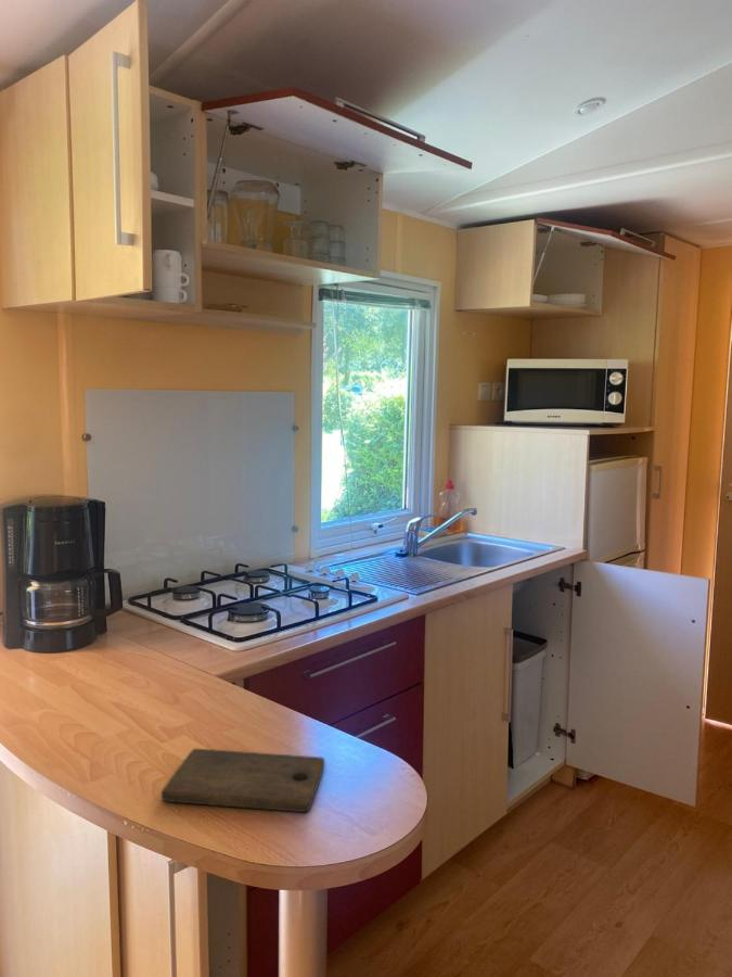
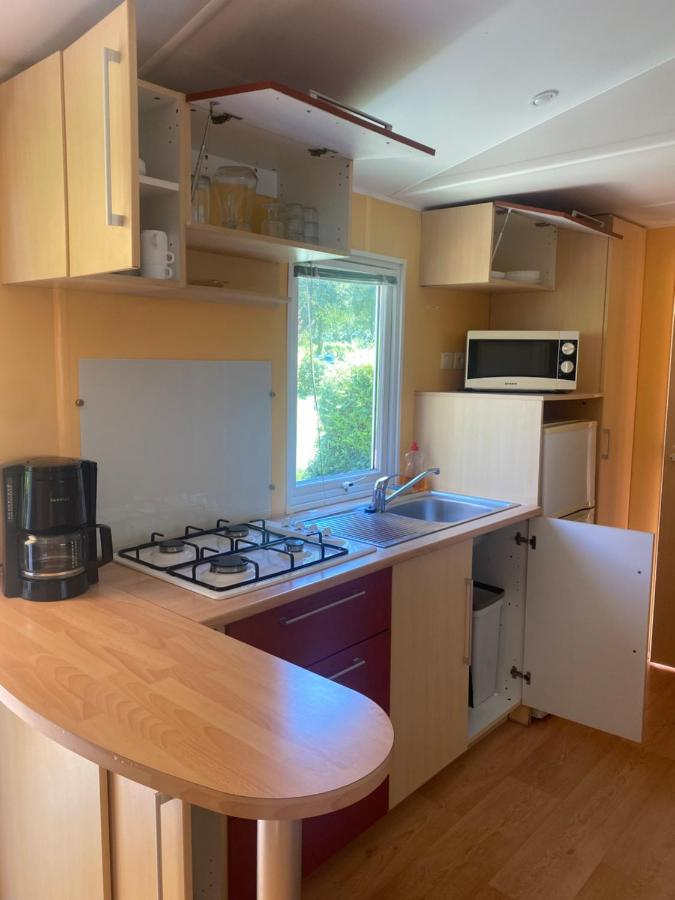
- cutting board [160,748,325,813]
